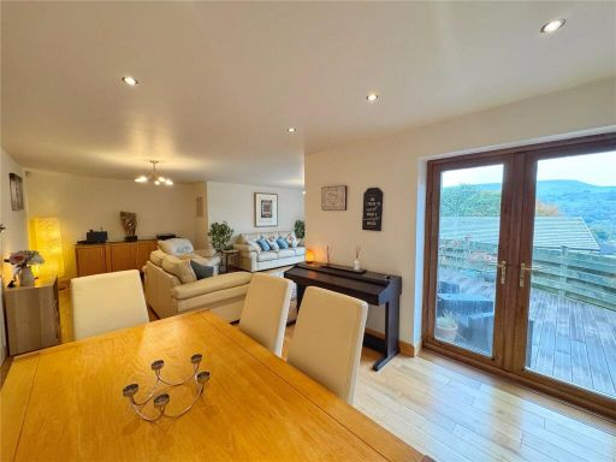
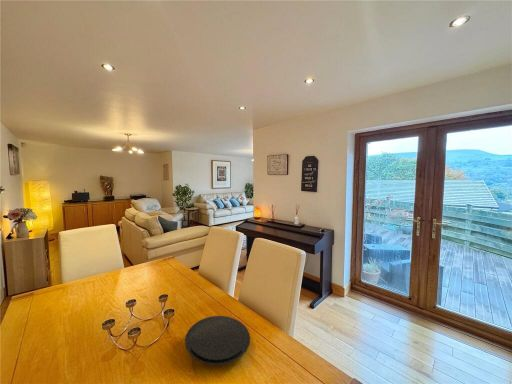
+ plate [184,315,251,366]
